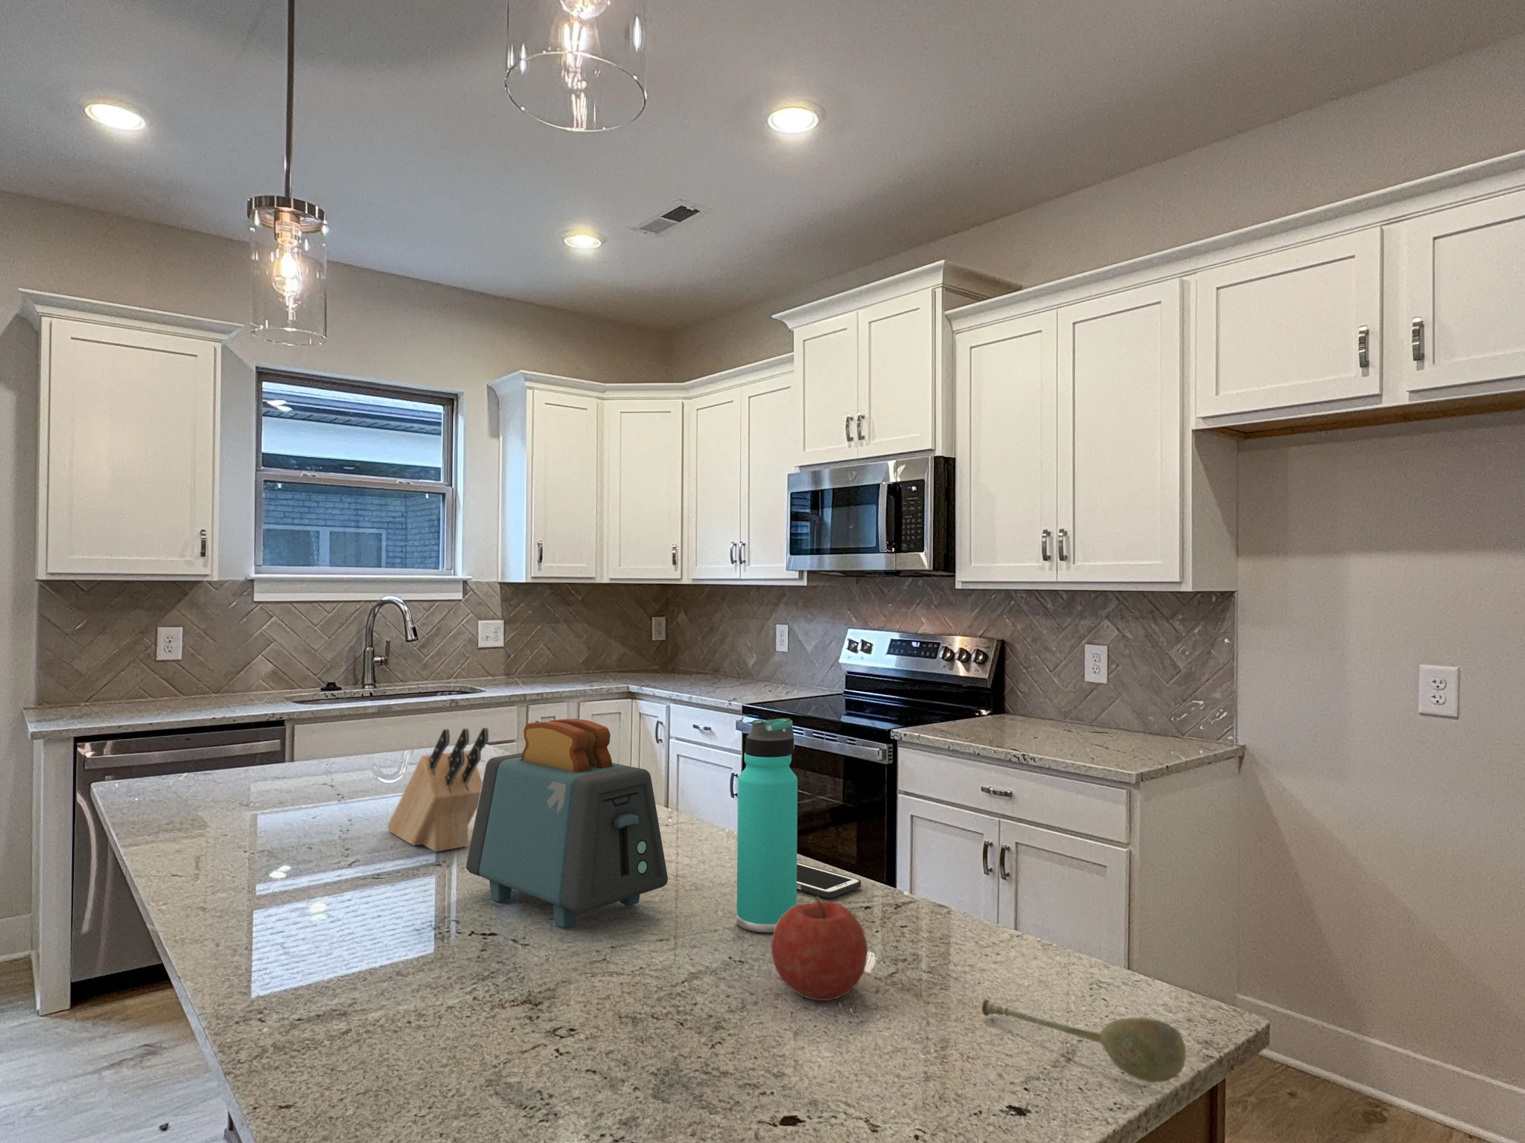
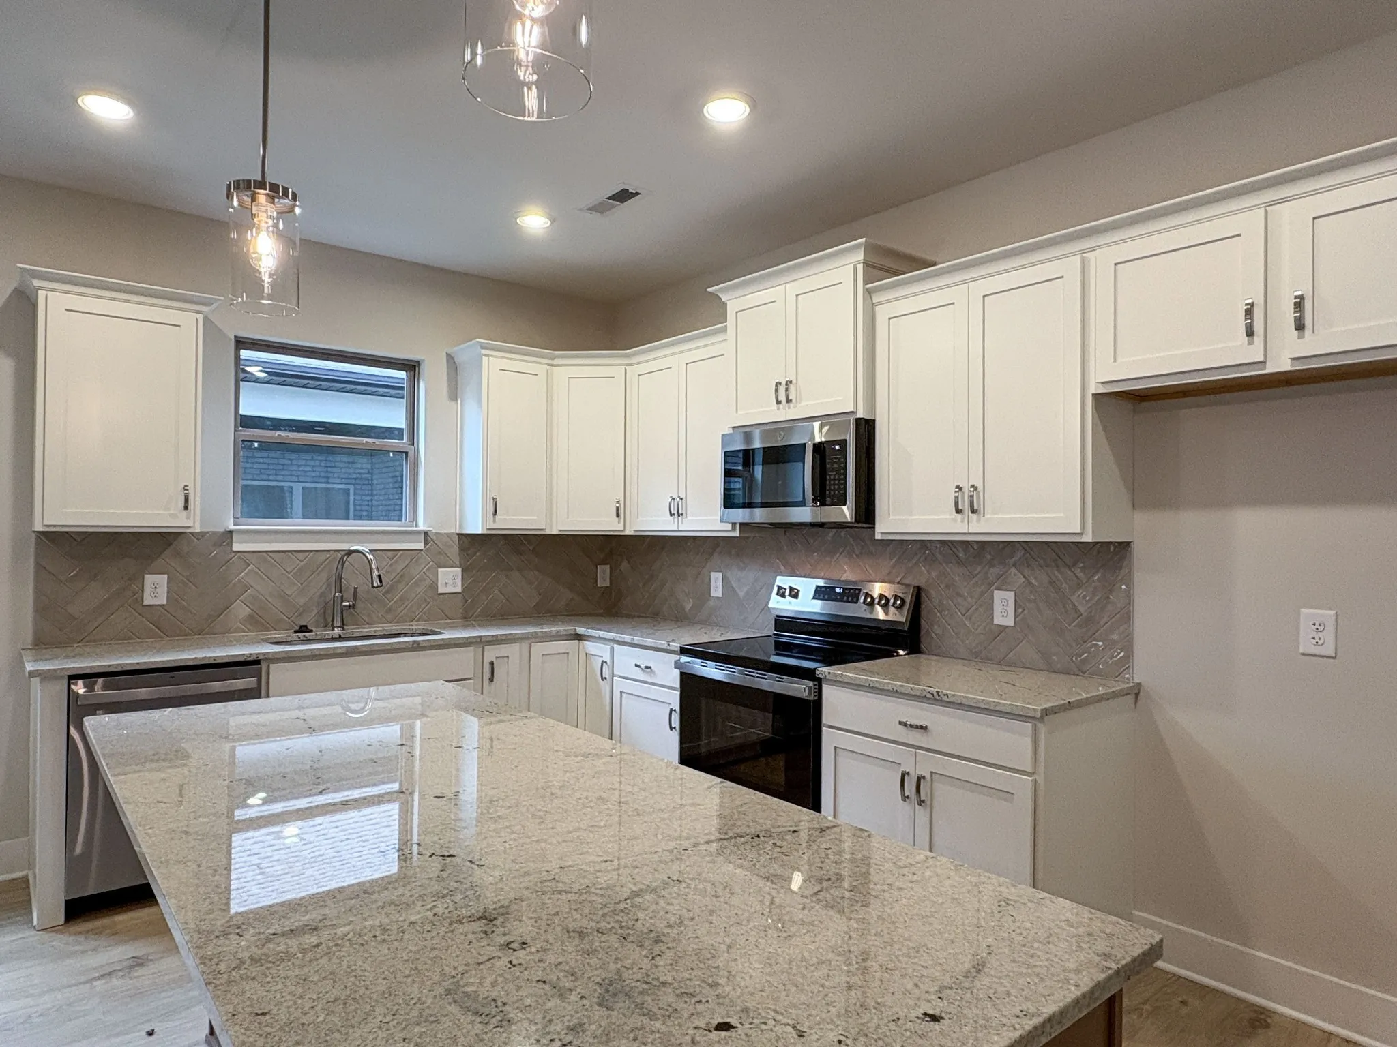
- toaster [466,718,669,929]
- knife block [387,728,489,852]
- cell phone [797,862,861,899]
- thermos bottle [736,717,799,933]
- soupspoon [981,998,1186,1083]
- fruit [771,896,868,1001]
